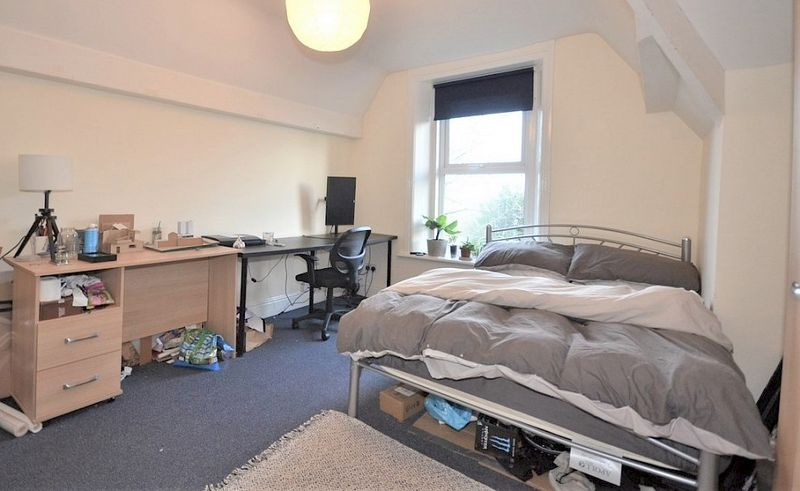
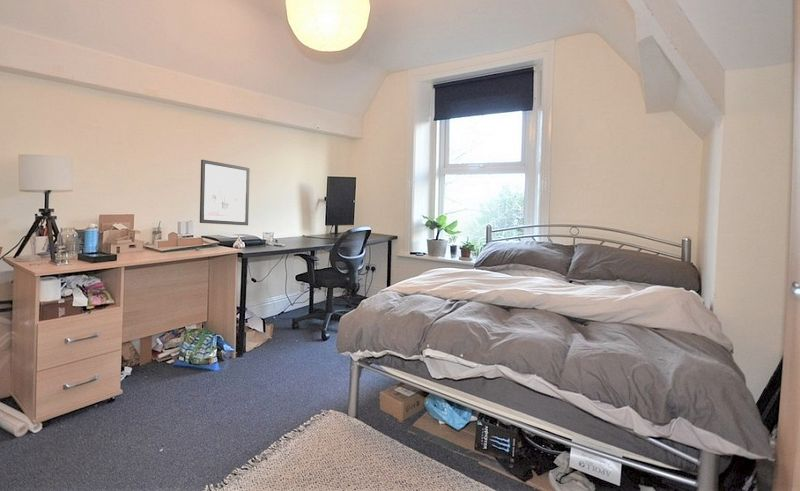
+ wall art [199,159,251,226]
